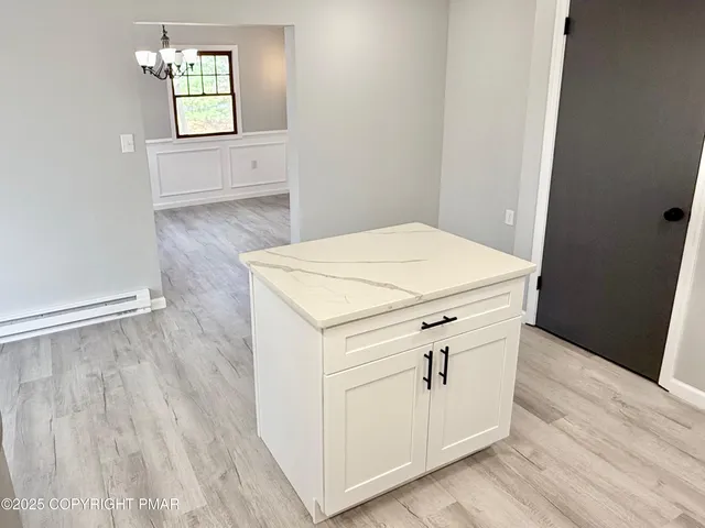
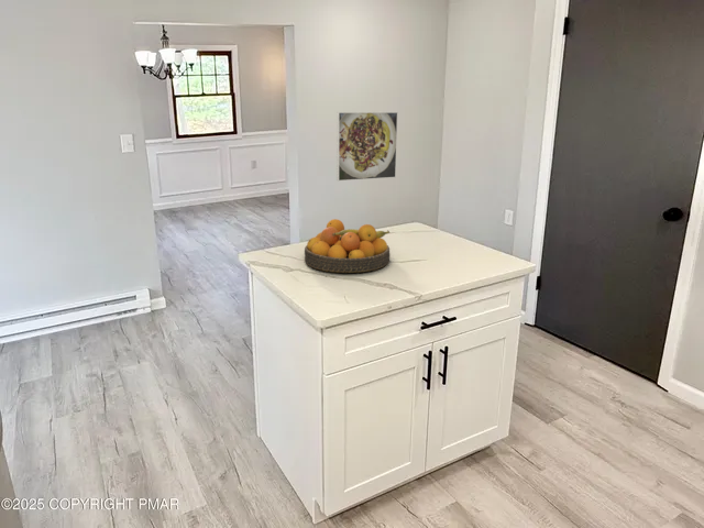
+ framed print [336,111,398,182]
+ fruit bowl [304,218,392,274]
